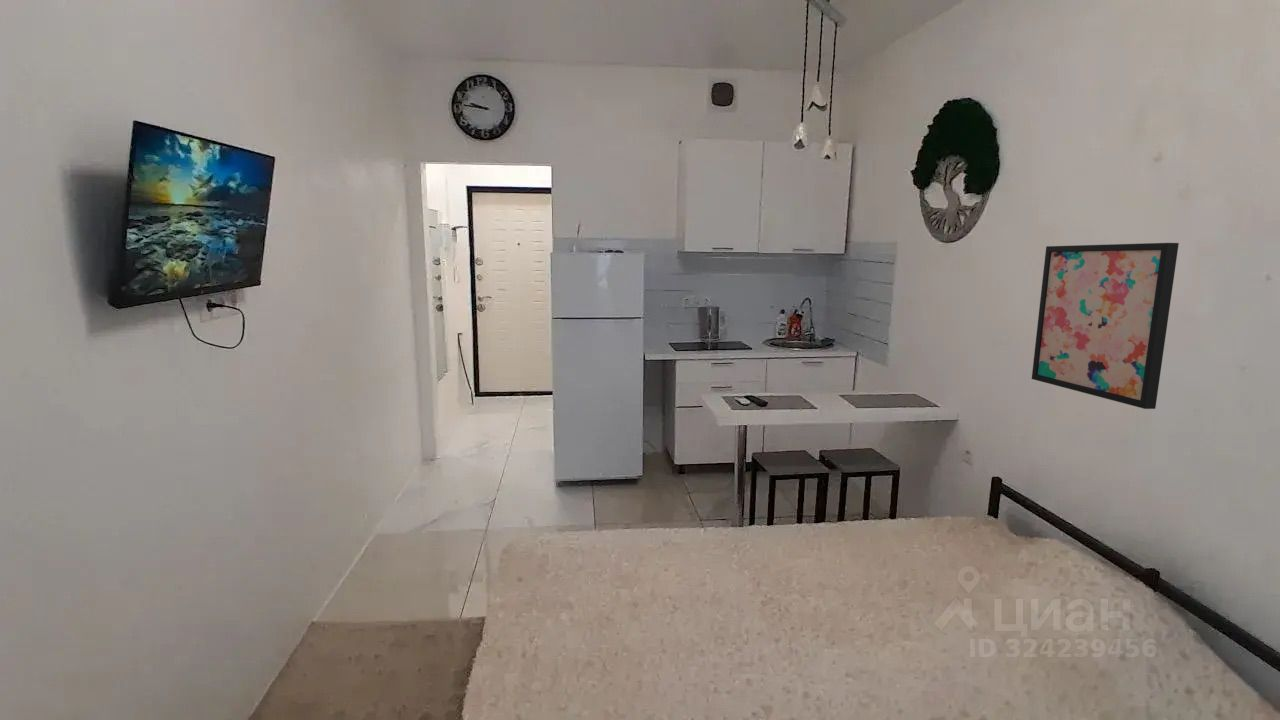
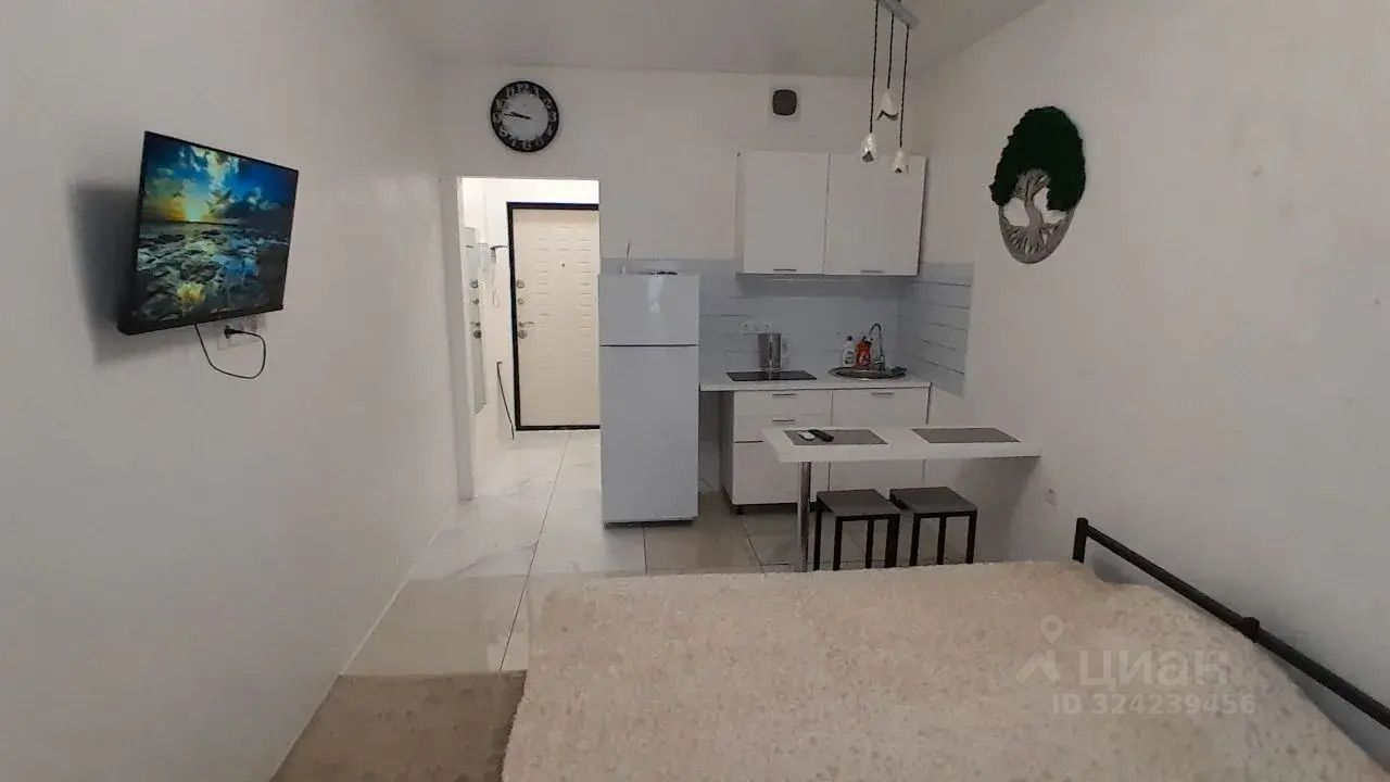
- wall art [1031,242,1180,410]
